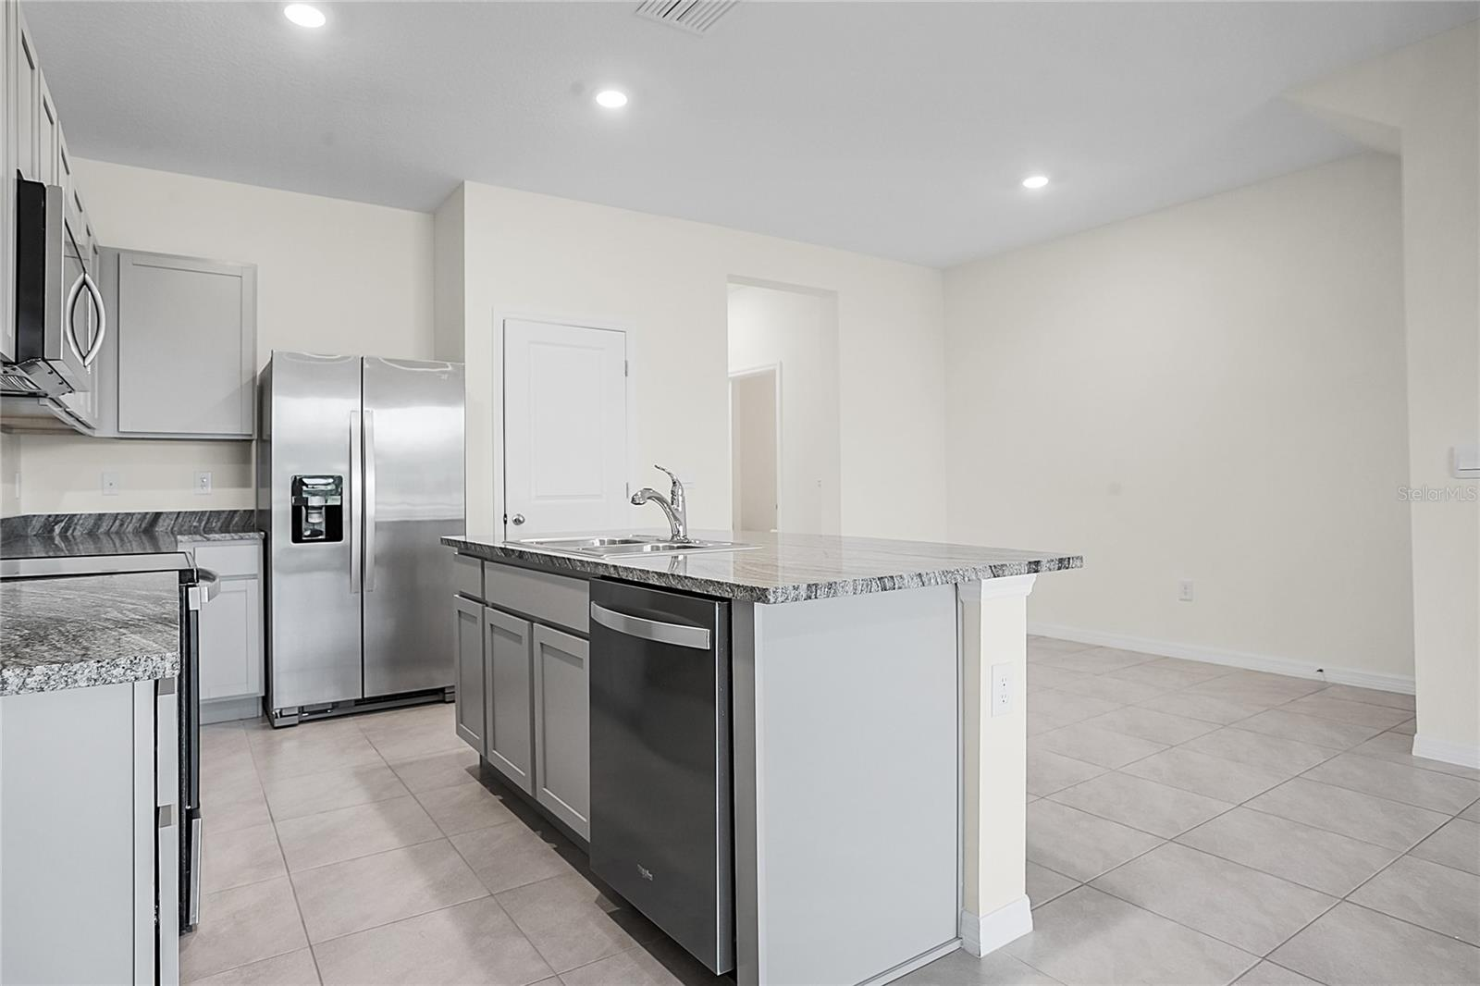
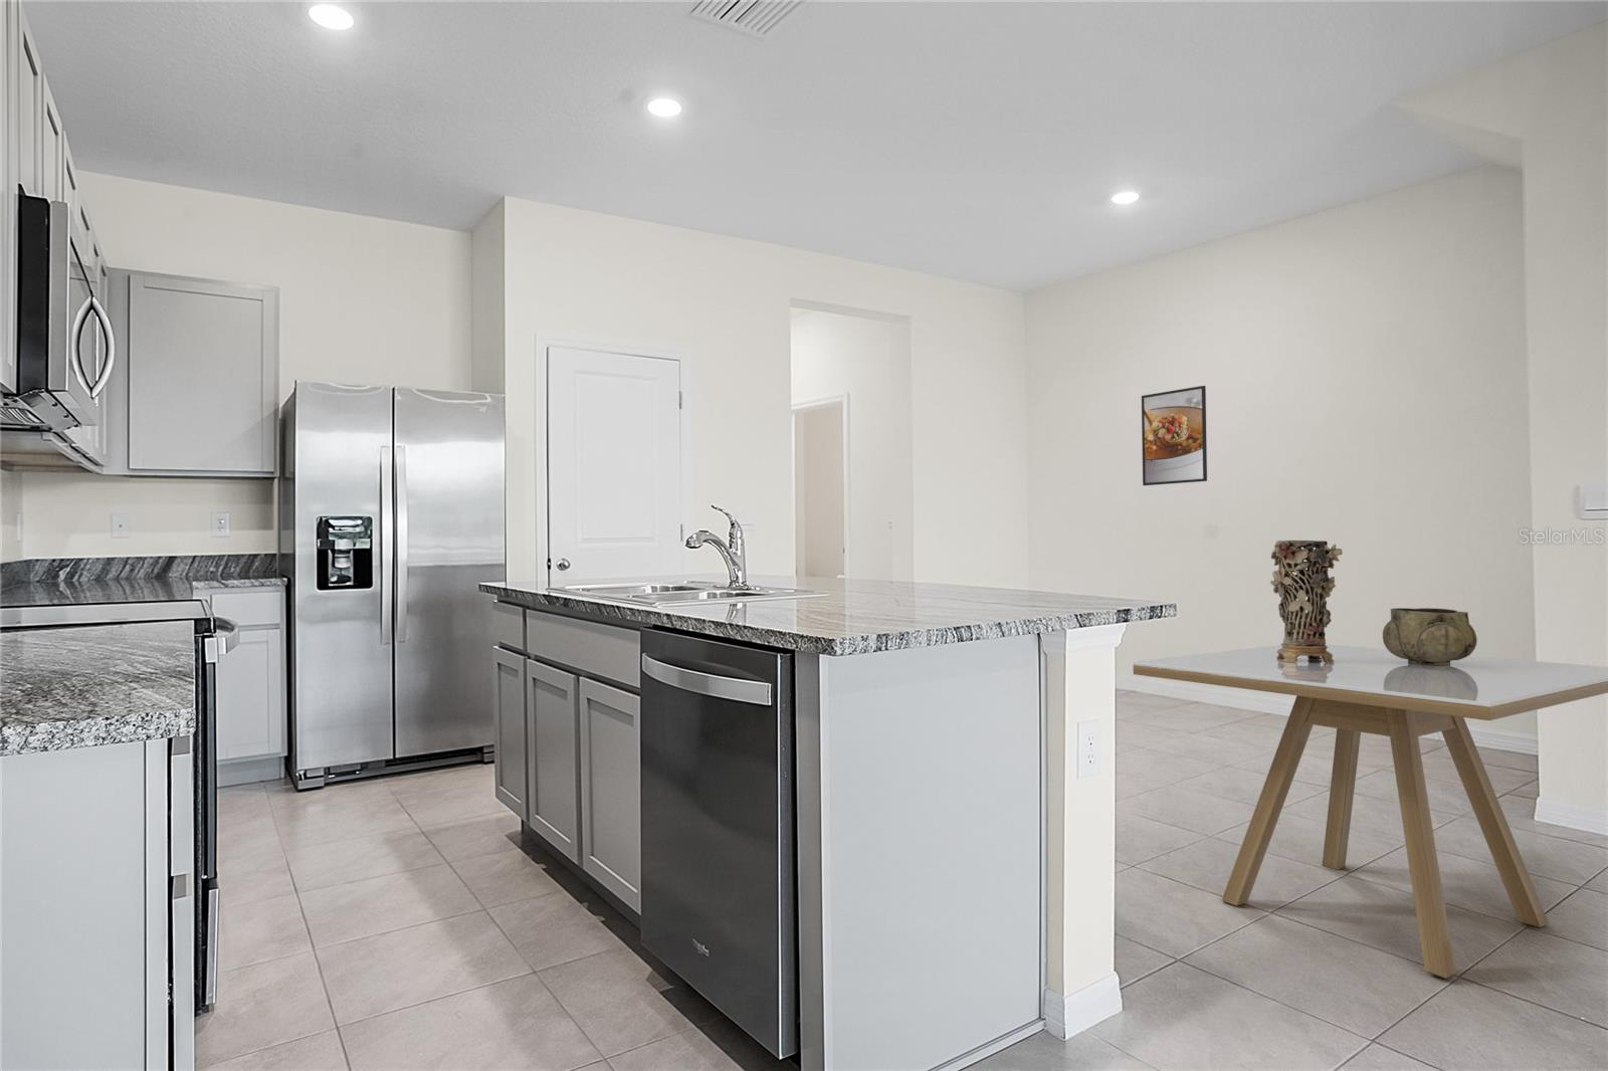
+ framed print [1141,385,1207,486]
+ decorative bowl [1382,607,1479,665]
+ decorative vase [1270,539,1344,663]
+ dining table [1132,643,1608,980]
